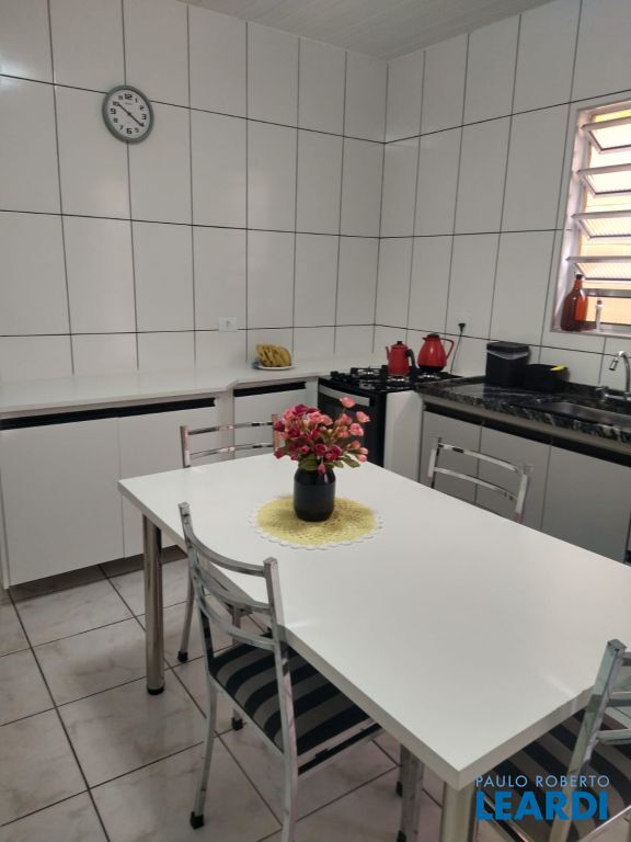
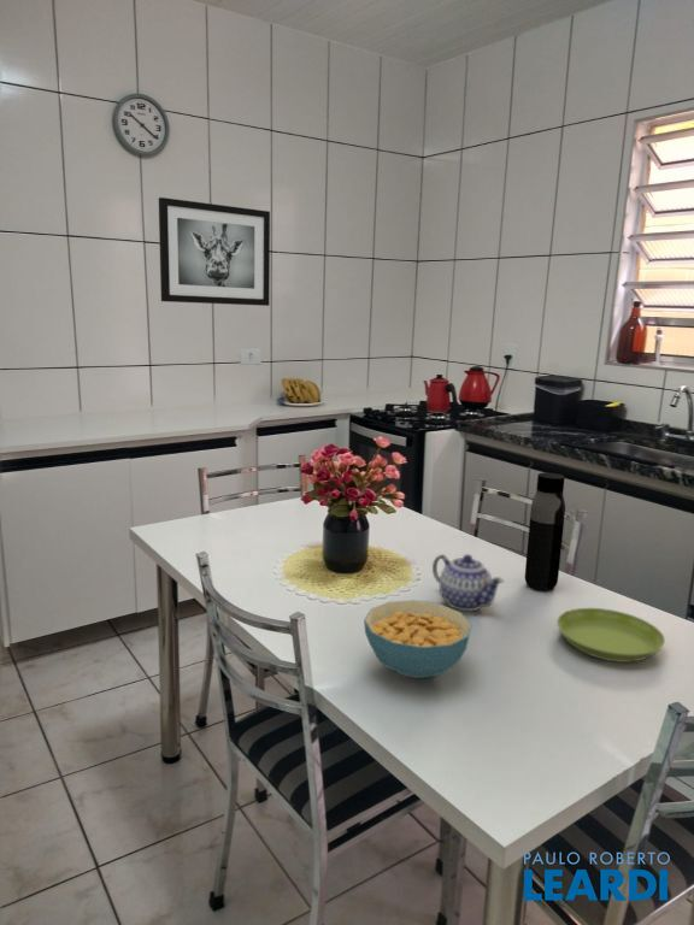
+ cereal bowl [363,599,474,679]
+ wall art [158,196,271,307]
+ water bottle [524,471,566,593]
+ saucer [555,607,666,664]
+ teapot [431,553,505,612]
